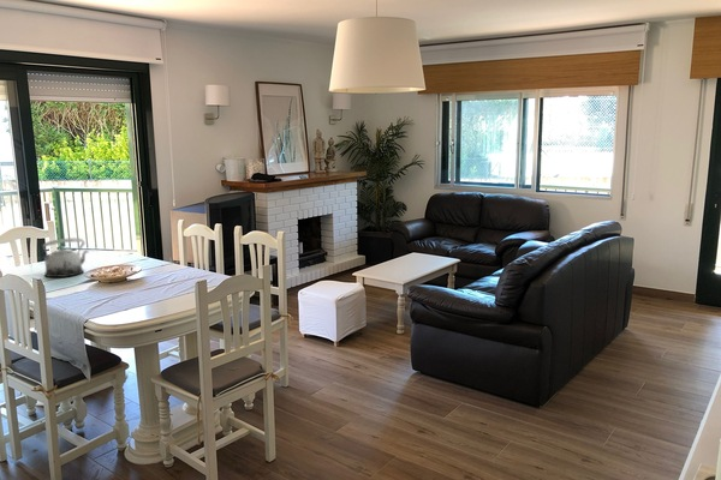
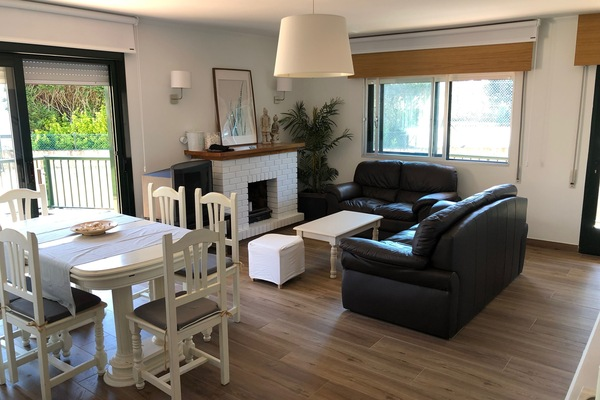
- teapot [42,238,90,278]
